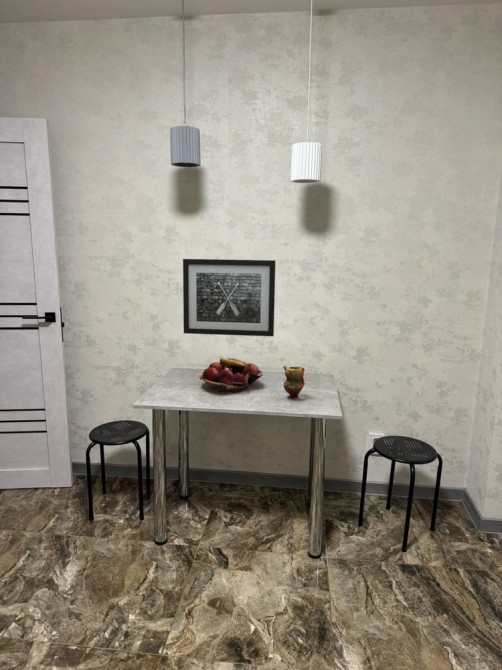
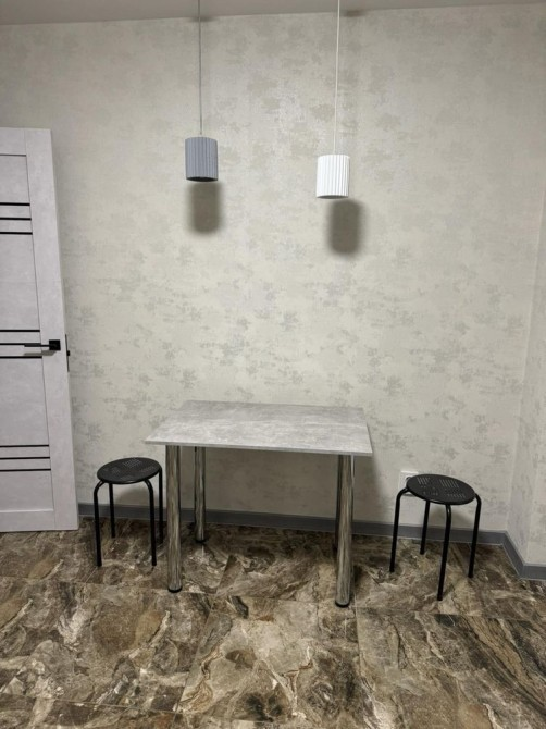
- teapot [282,365,306,400]
- fruit basket [198,357,264,393]
- wall art [182,258,276,337]
